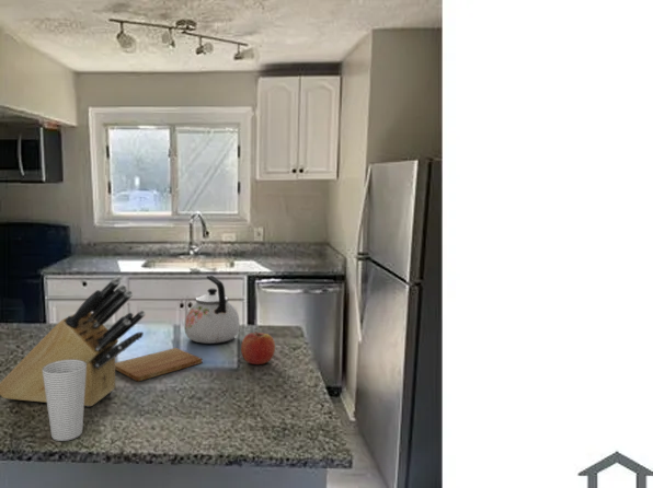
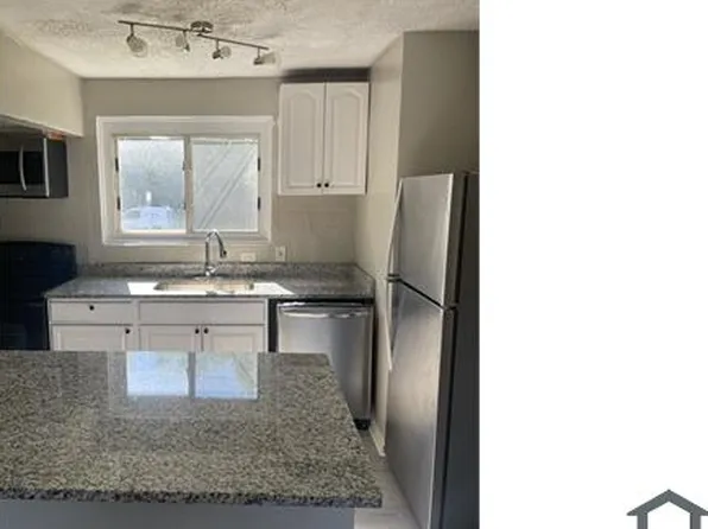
- kettle [183,275,241,345]
- fruit [240,330,276,365]
- cup [43,360,87,442]
- cutting board [115,347,204,382]
- knife block [0,277,147,407]
